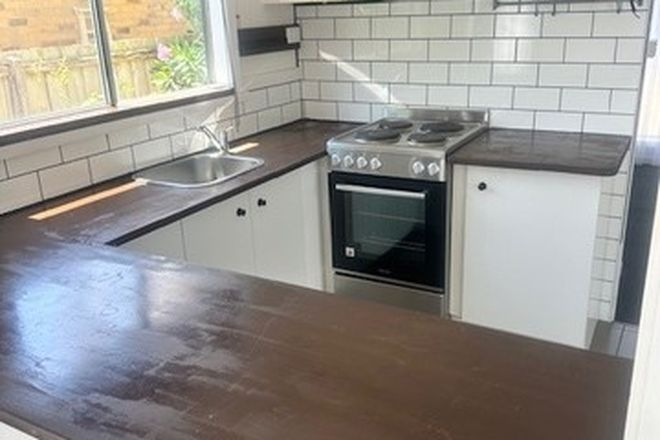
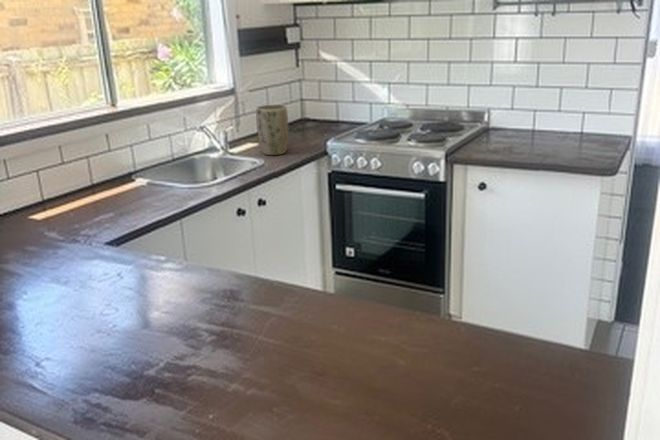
+ plant pot [255,104,289,156]
